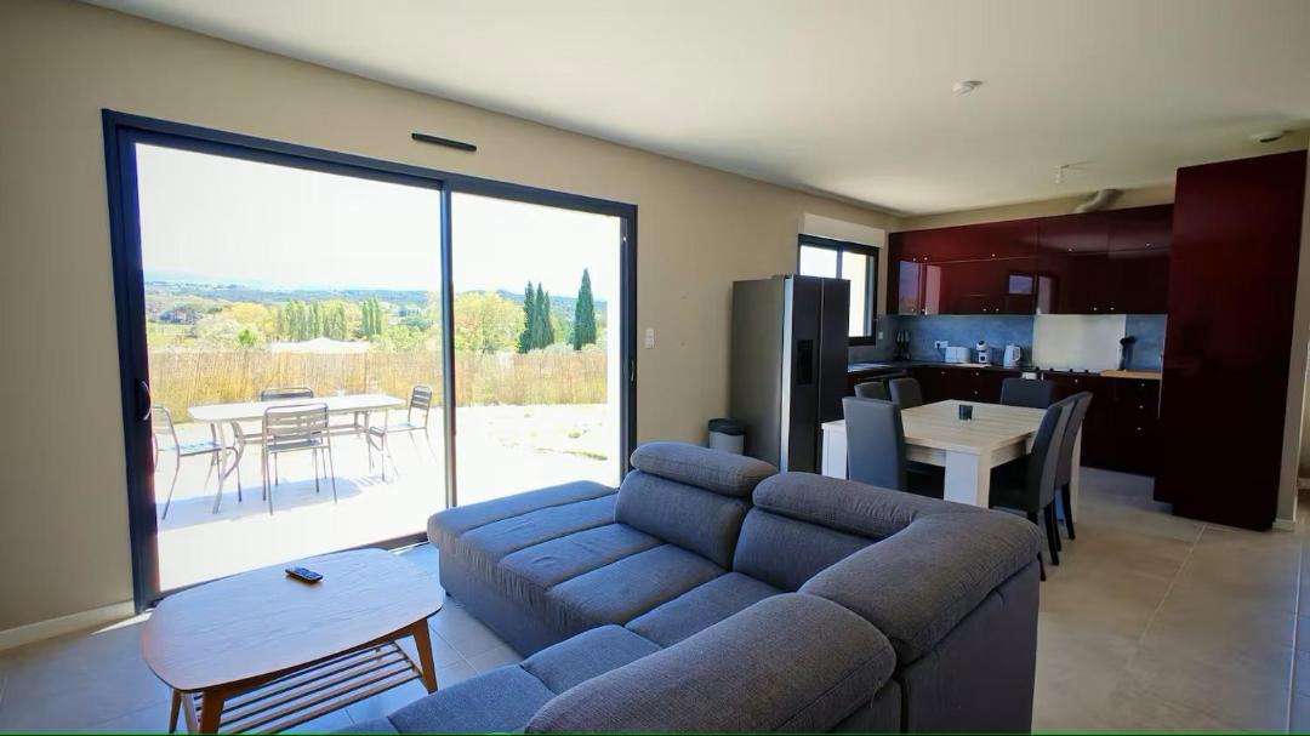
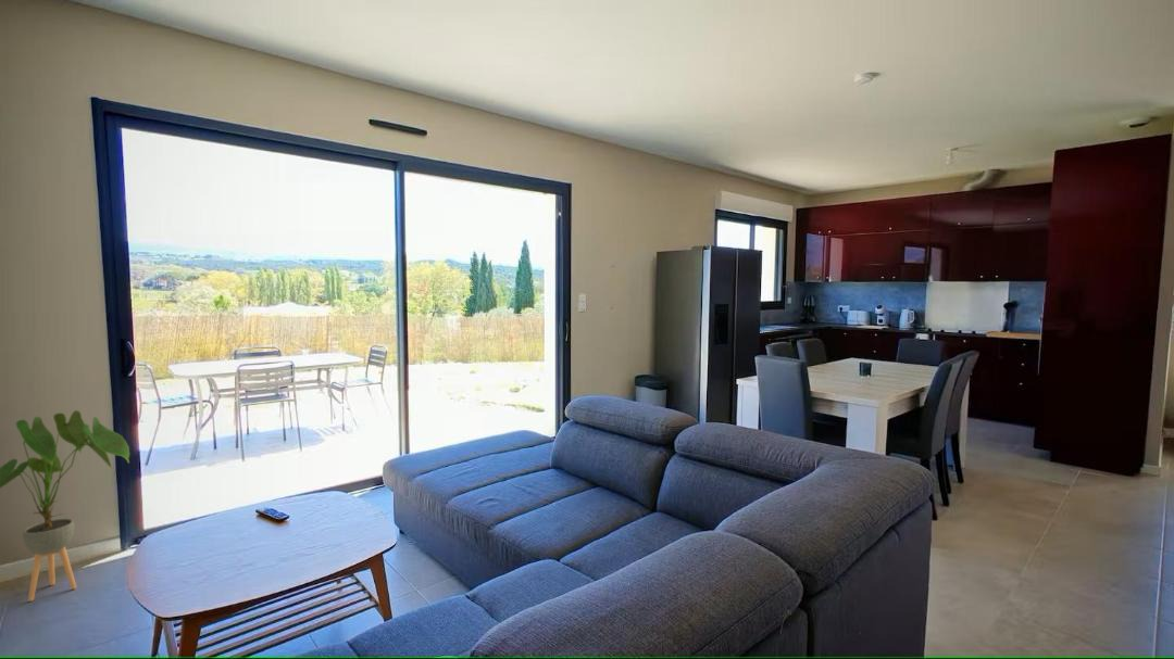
+ house plant [0,409,130,603]
